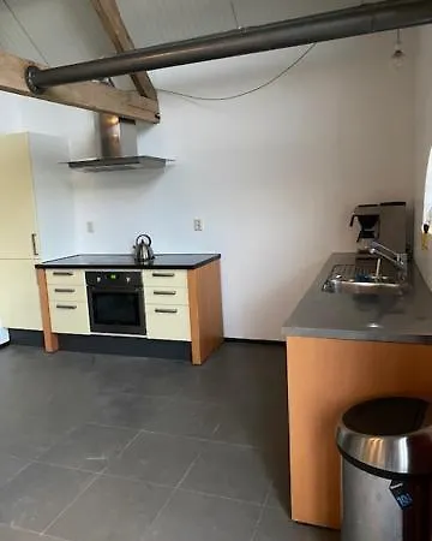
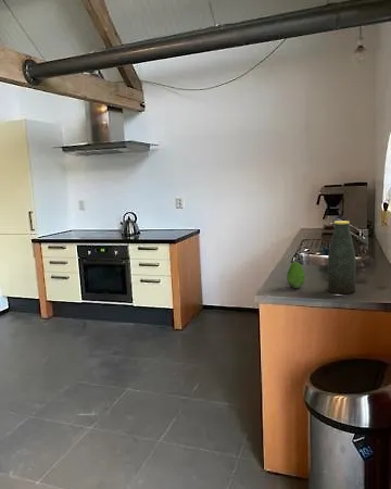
+ fruit [286,261,306,289]
+ bottle [327,220,356,294]
